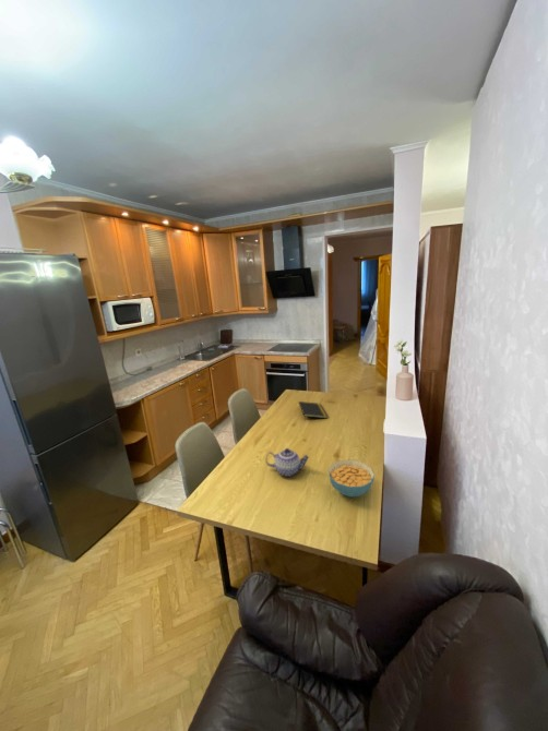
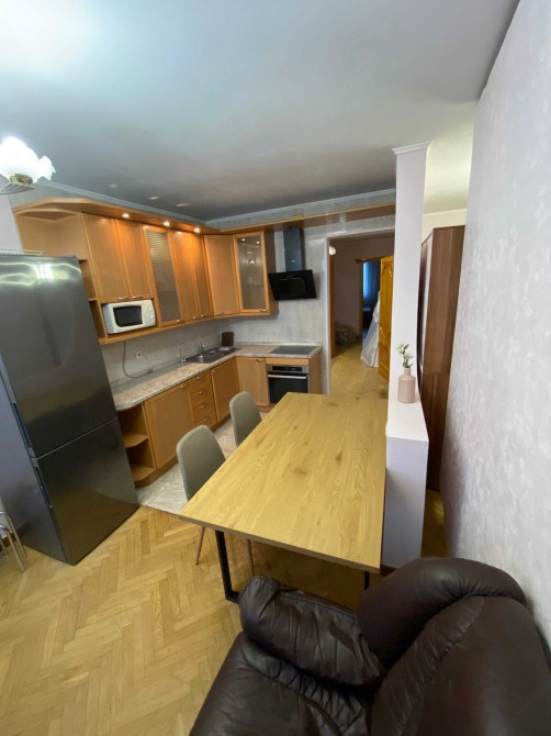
- teapot [265,447,310,478]
- cereal bowl [327,459,376,498]
- notepad [298,400,329,422]
